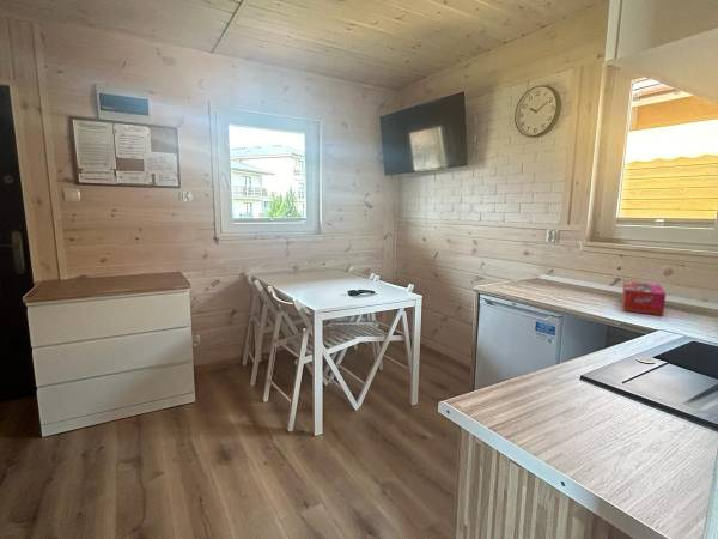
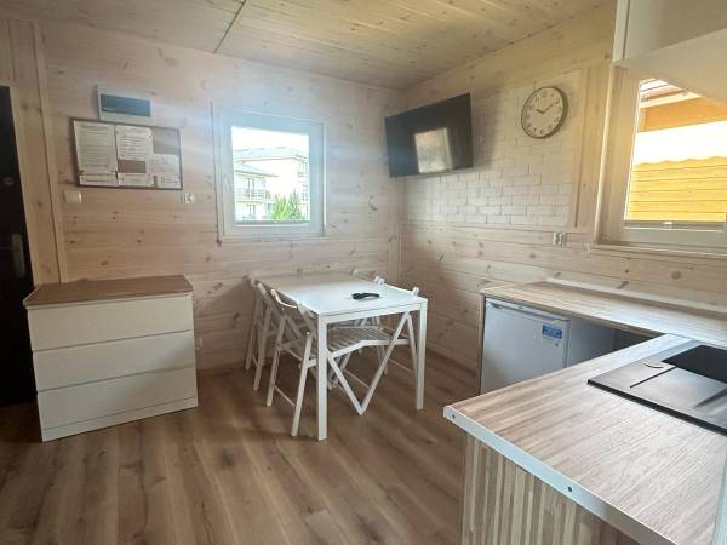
- tissue box [621,280,667,316]
